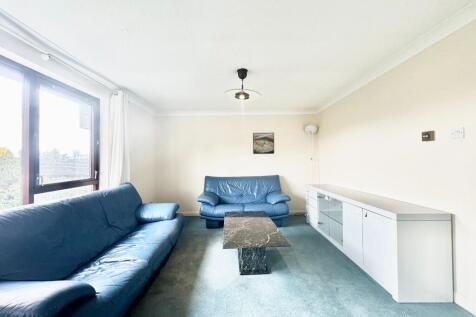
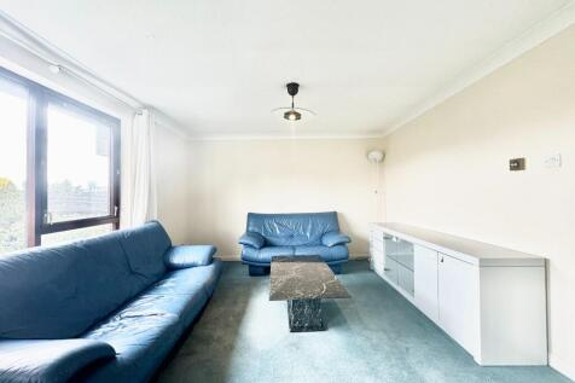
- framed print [252,132,275,155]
